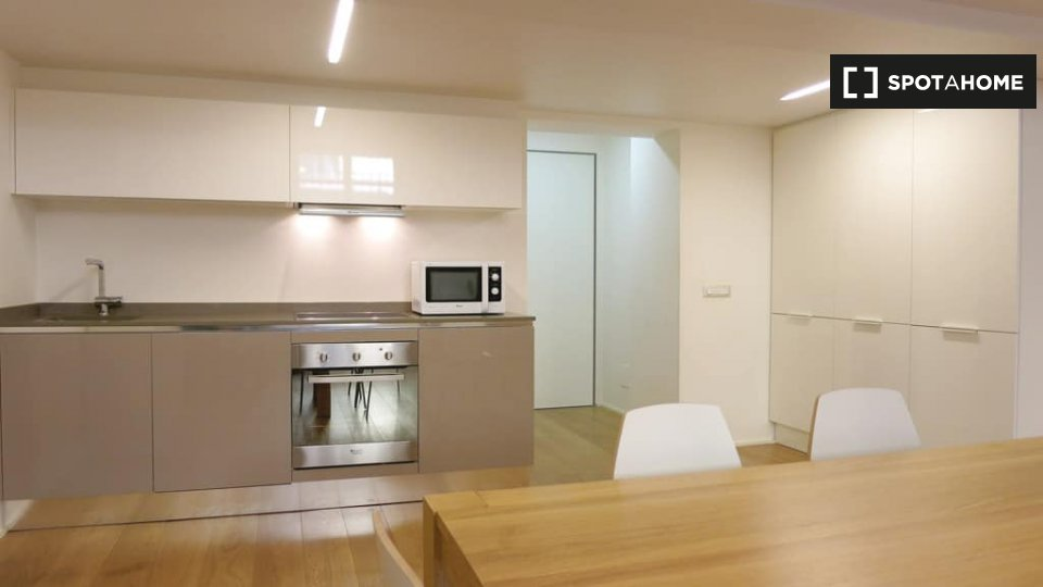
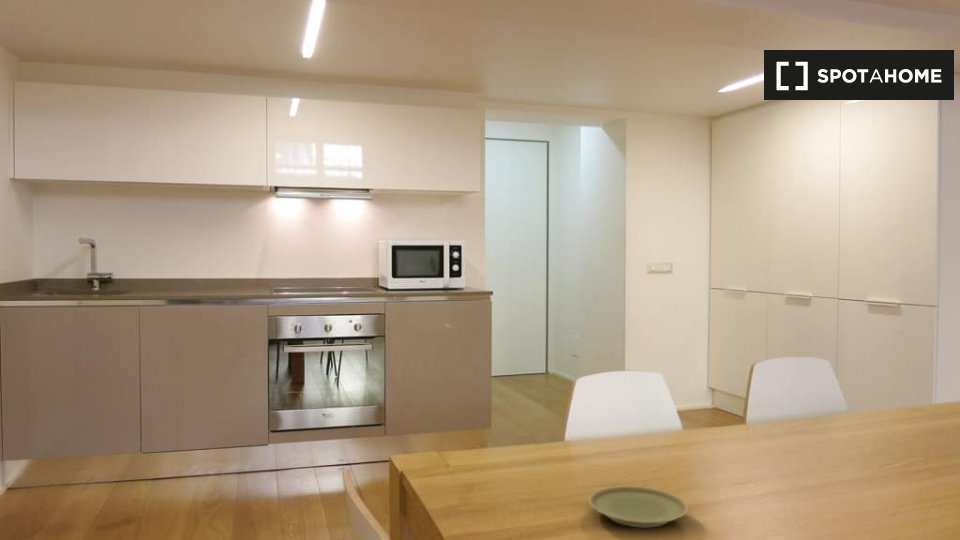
+ plate [588,485,689,528]
